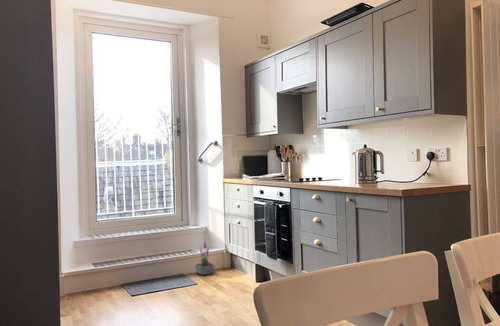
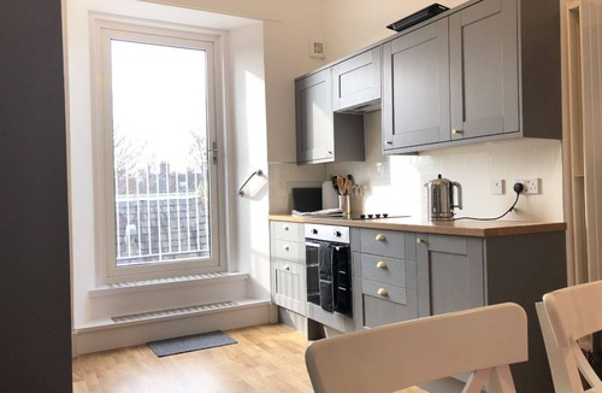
- potted plant [195,240,215,276]
